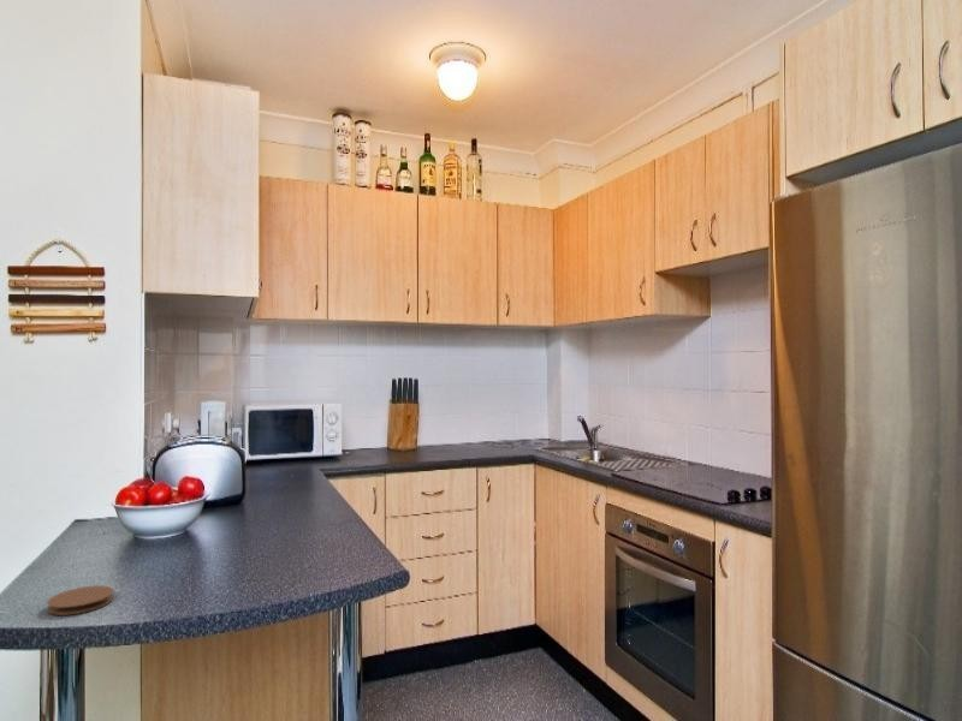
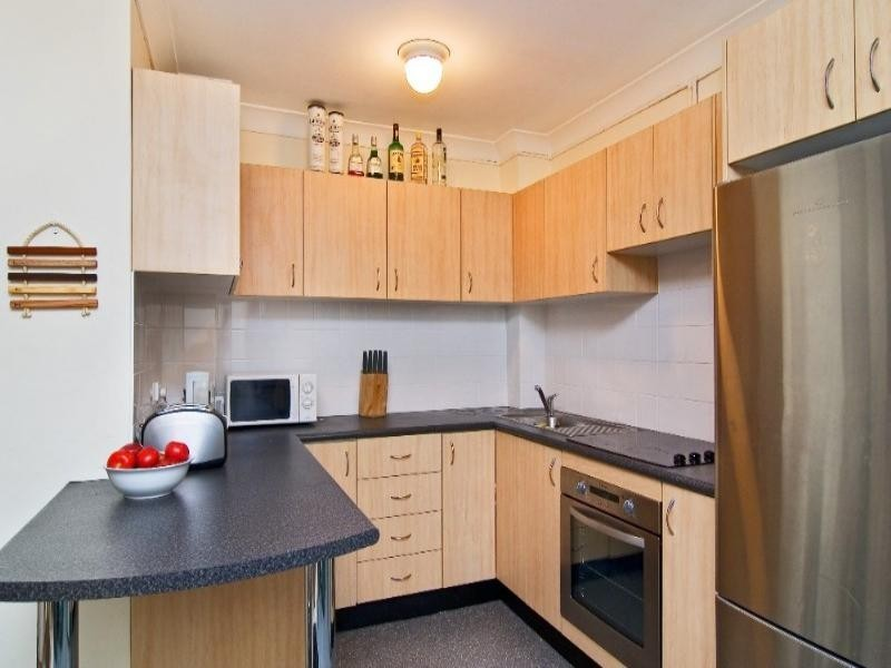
- coaster [46,584,115,616]
